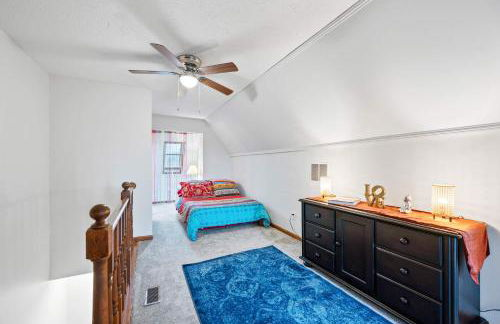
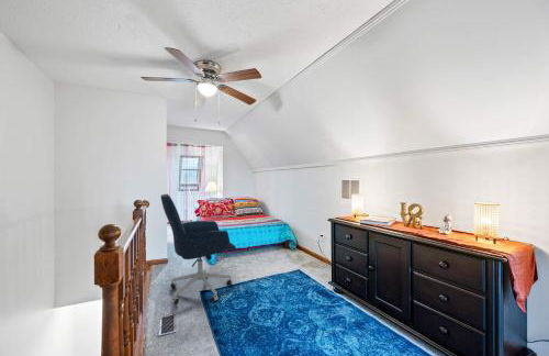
+ office chair [160,193,237,305]
